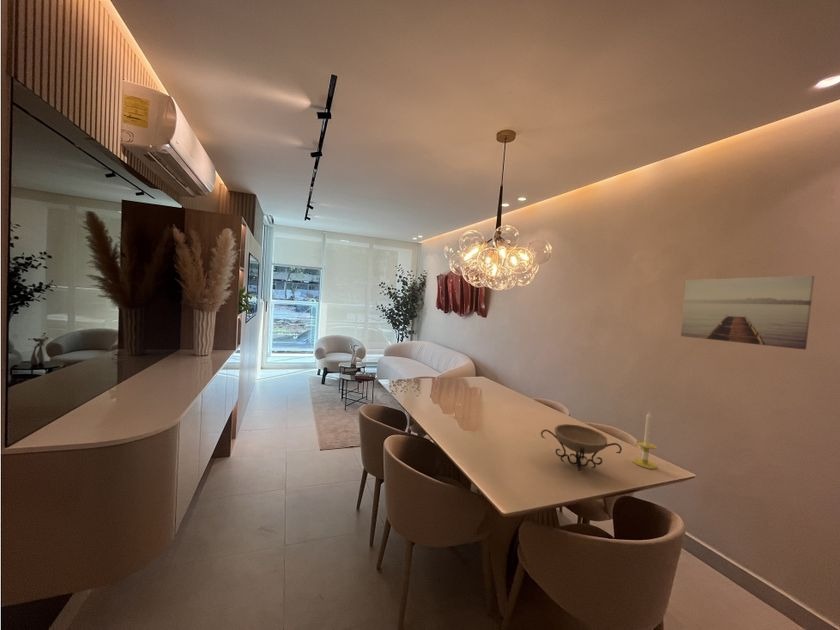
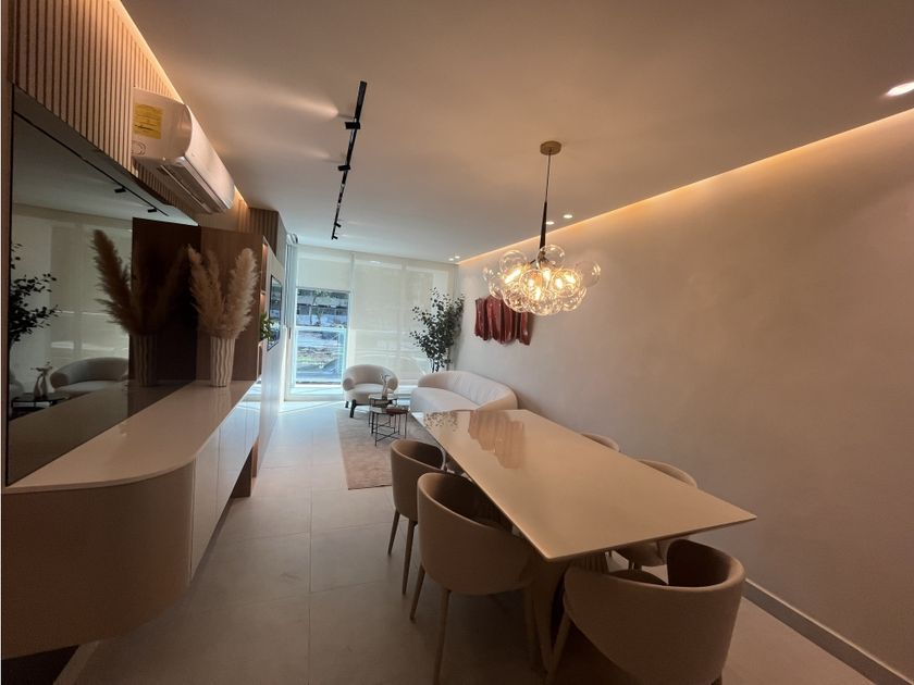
- wall art [680,275,815,350]
- candle [632,411,658,470]
- decorative bowl [540,423,623,472]
